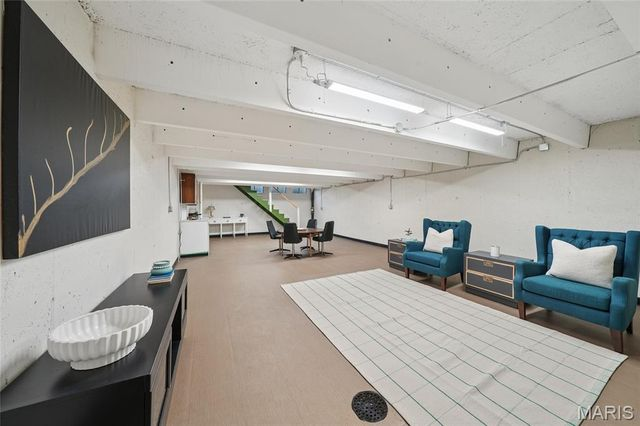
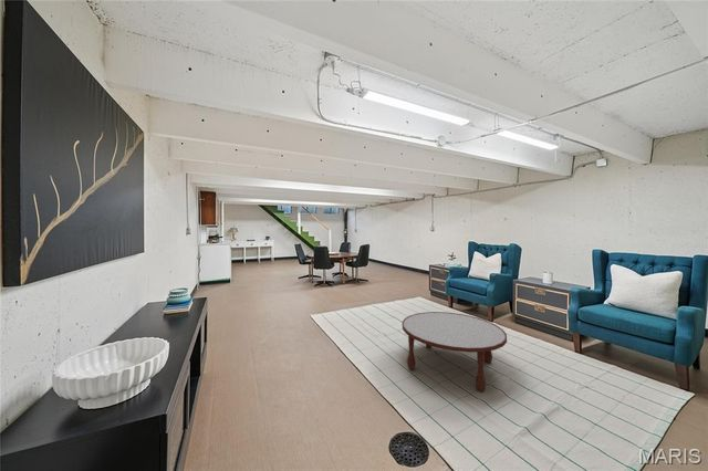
+ coffee table [402,311,508,393]
